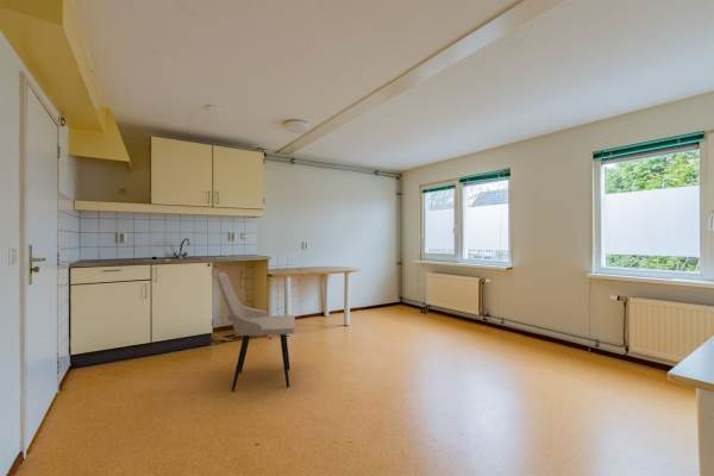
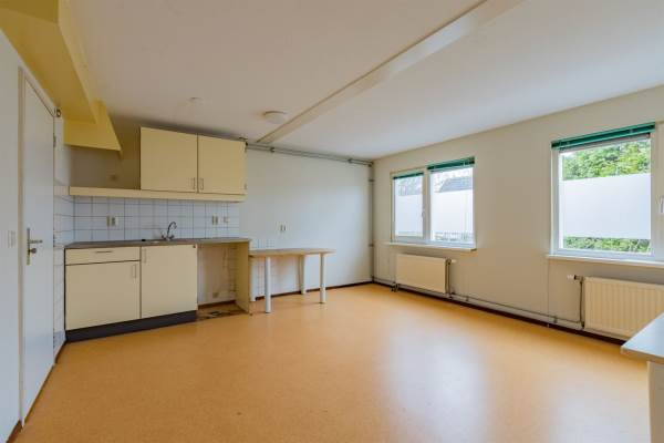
- dining chair [215,271,296,393]
